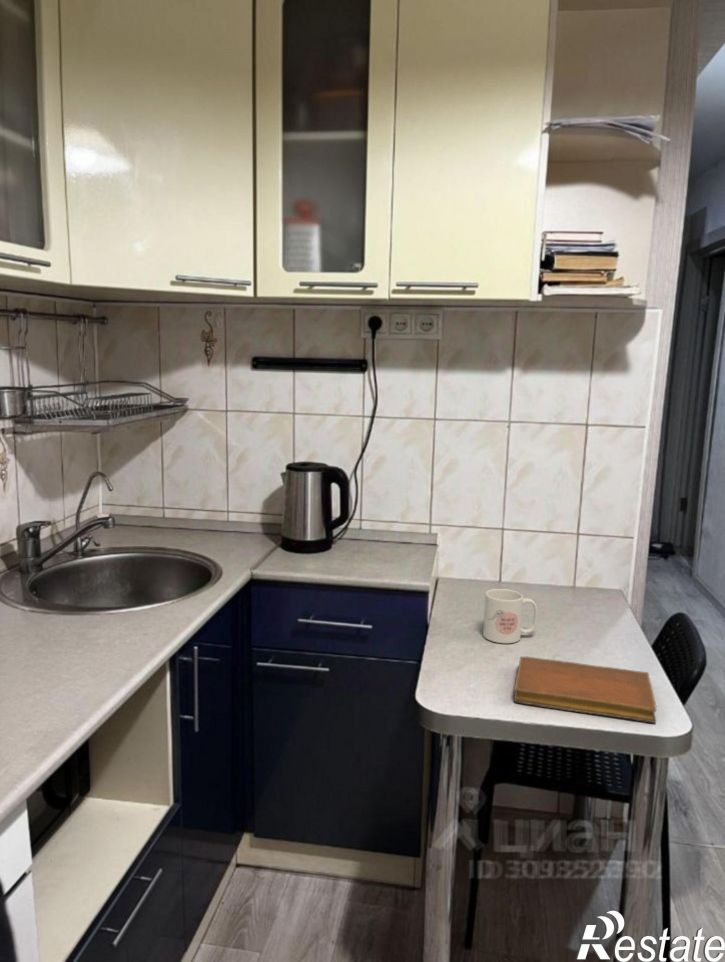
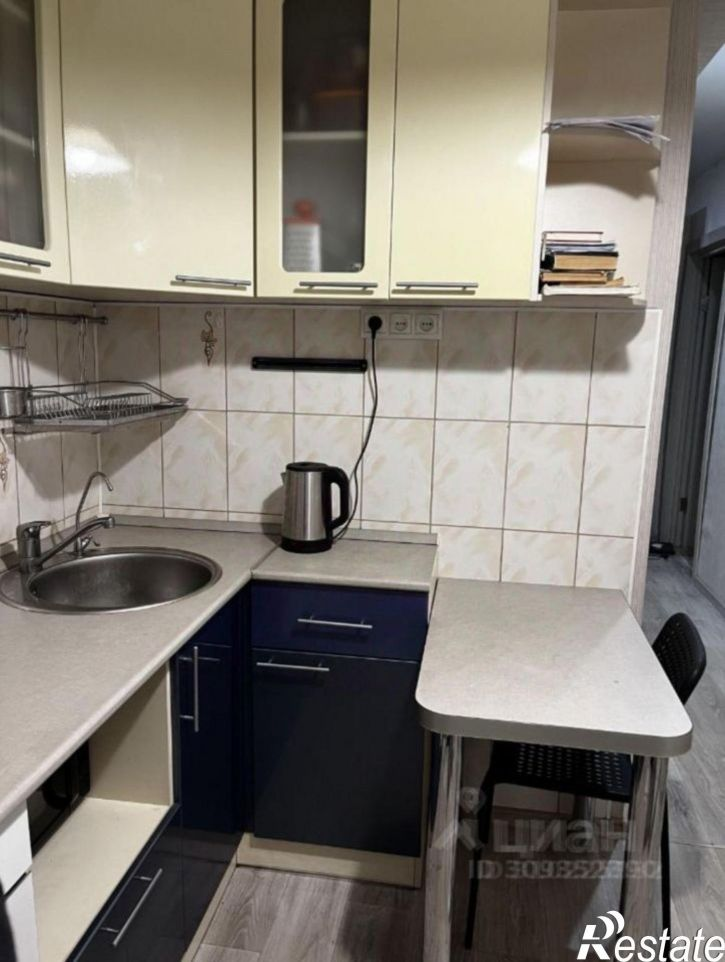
- notebook [513,656,658,724]
- mug [482,588,539,644]
